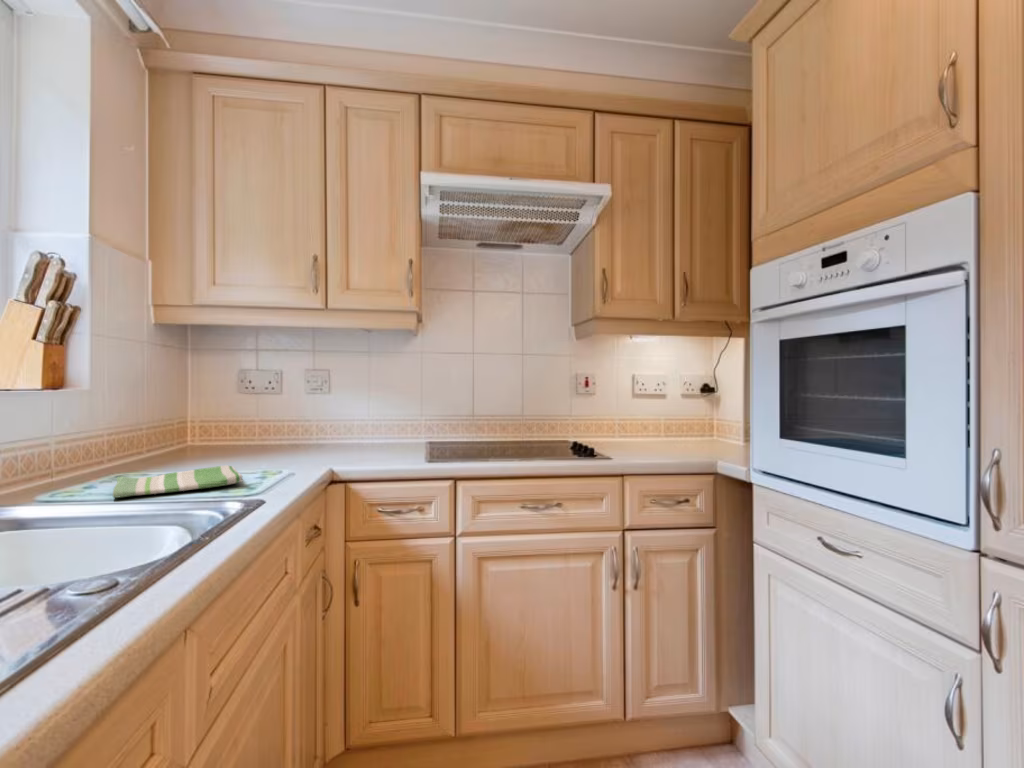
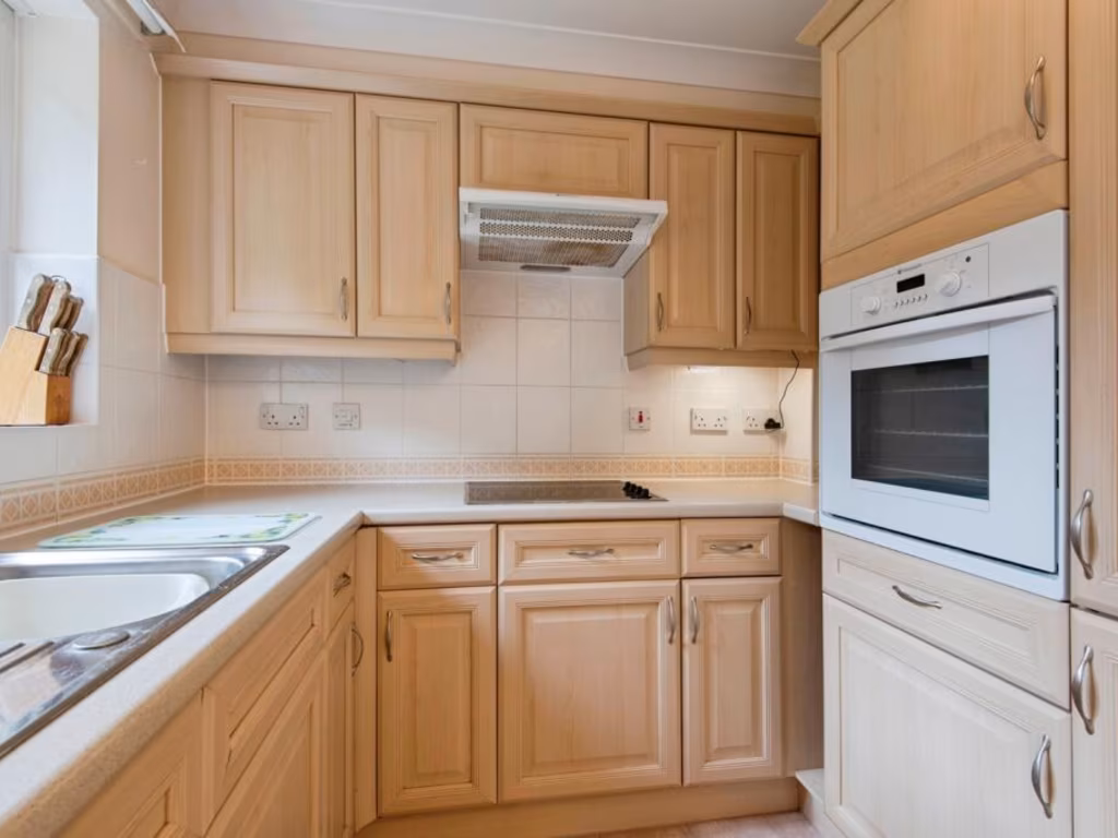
- dish towel [112,464,244,499]
